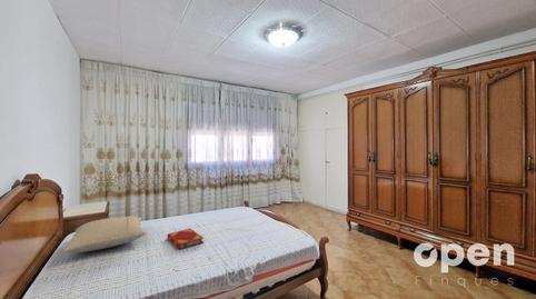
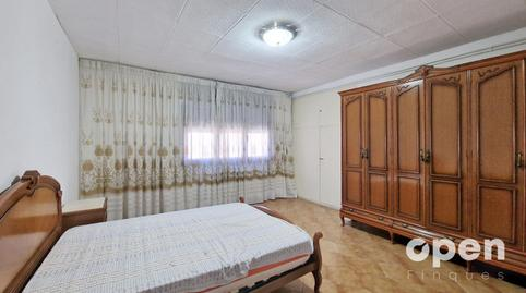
- pillow [62,215,147,253]
- hardback book [167,228,205,251]
